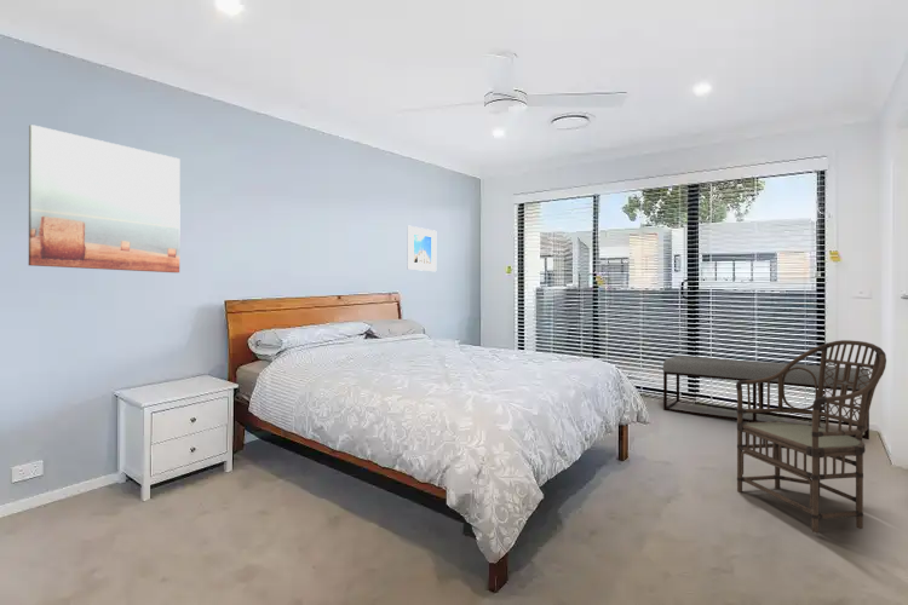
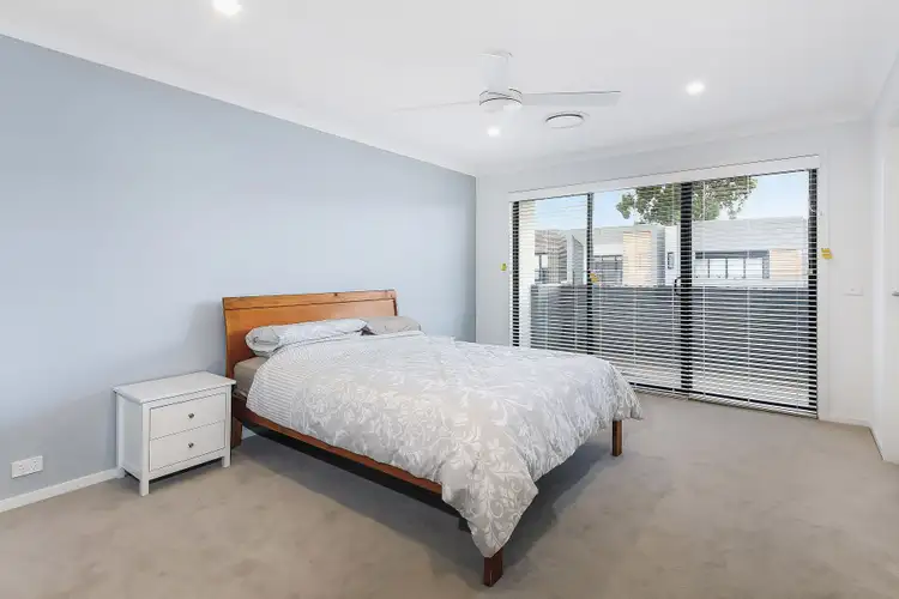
- armchair [735,339,887,534]
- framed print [407,225,437,272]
- bench [662,355,870,440]
- wall art [28,123,182,273]
